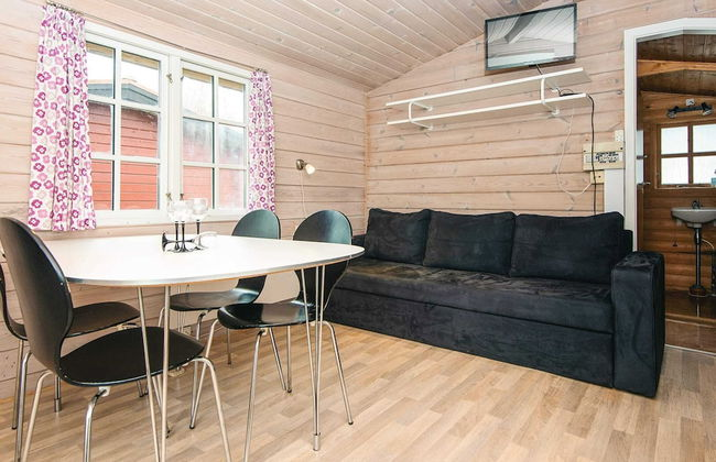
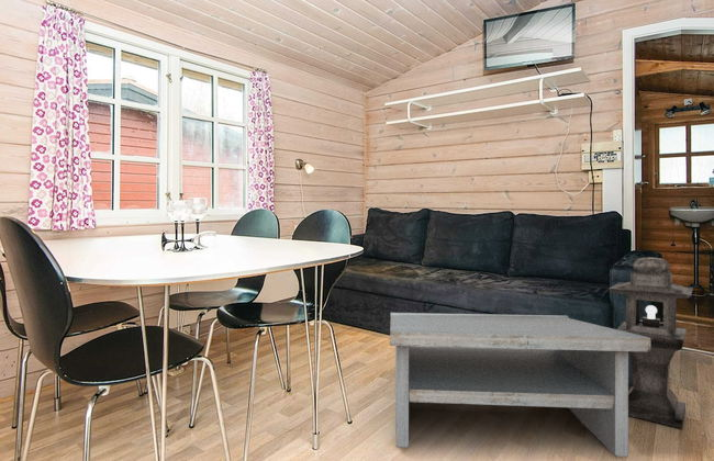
+ lantern [607,257,694,429]
+ coffee table [389,312,650,458]
